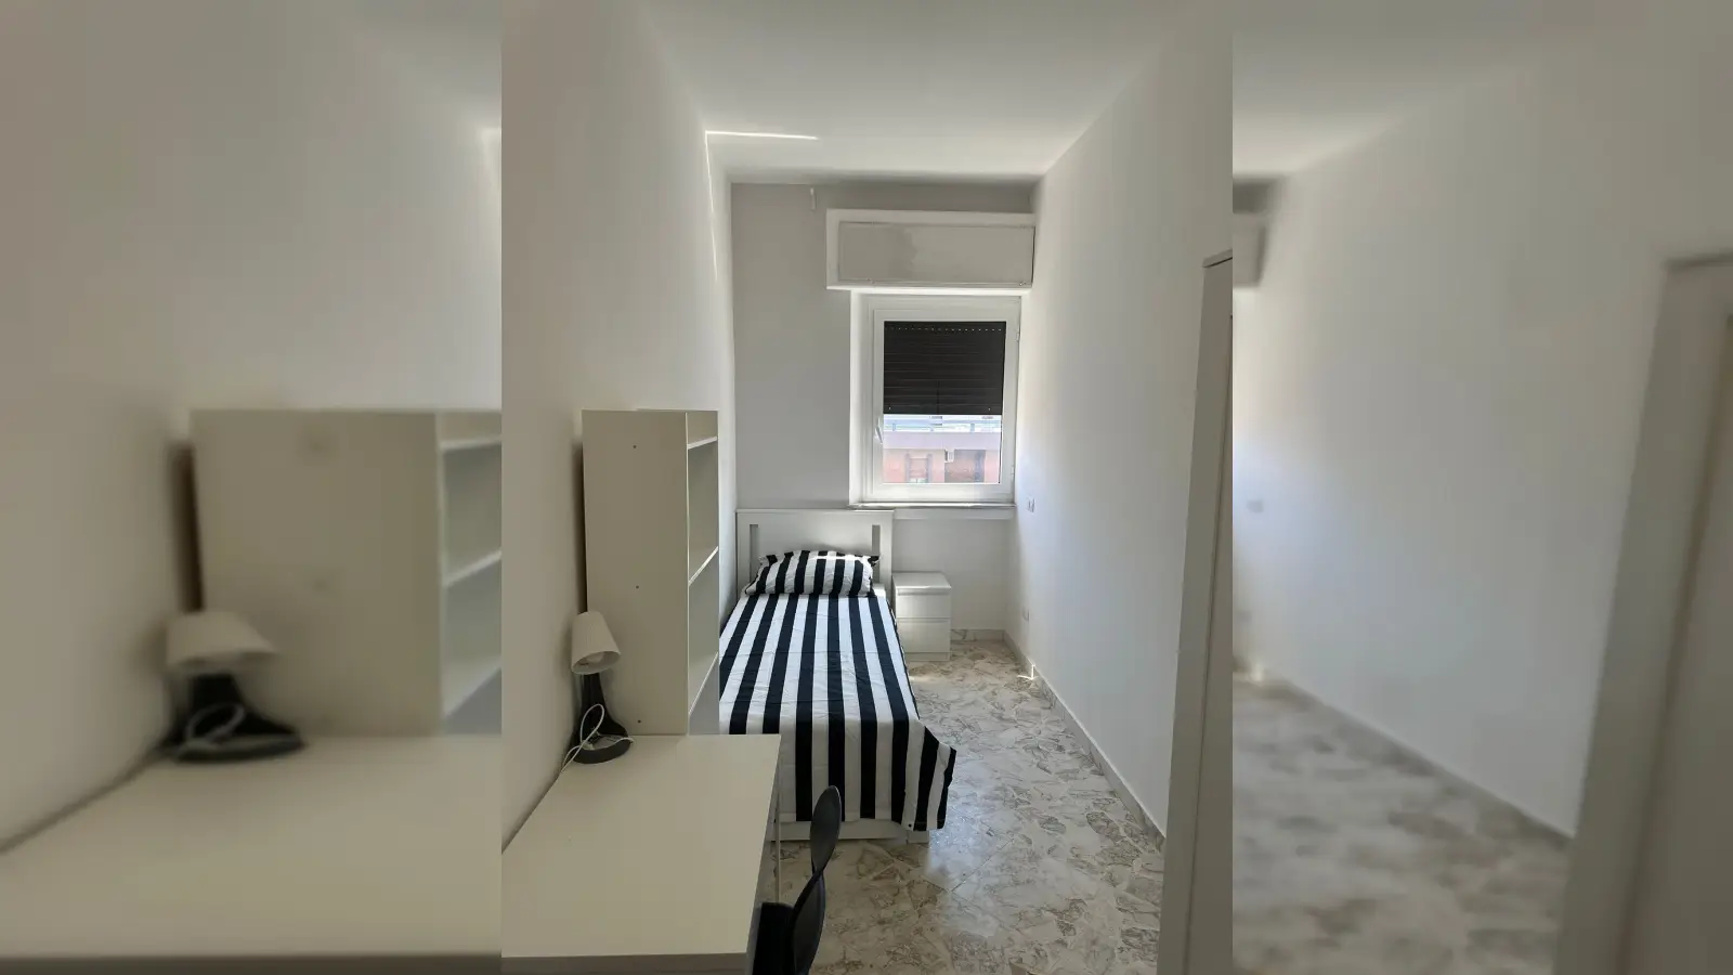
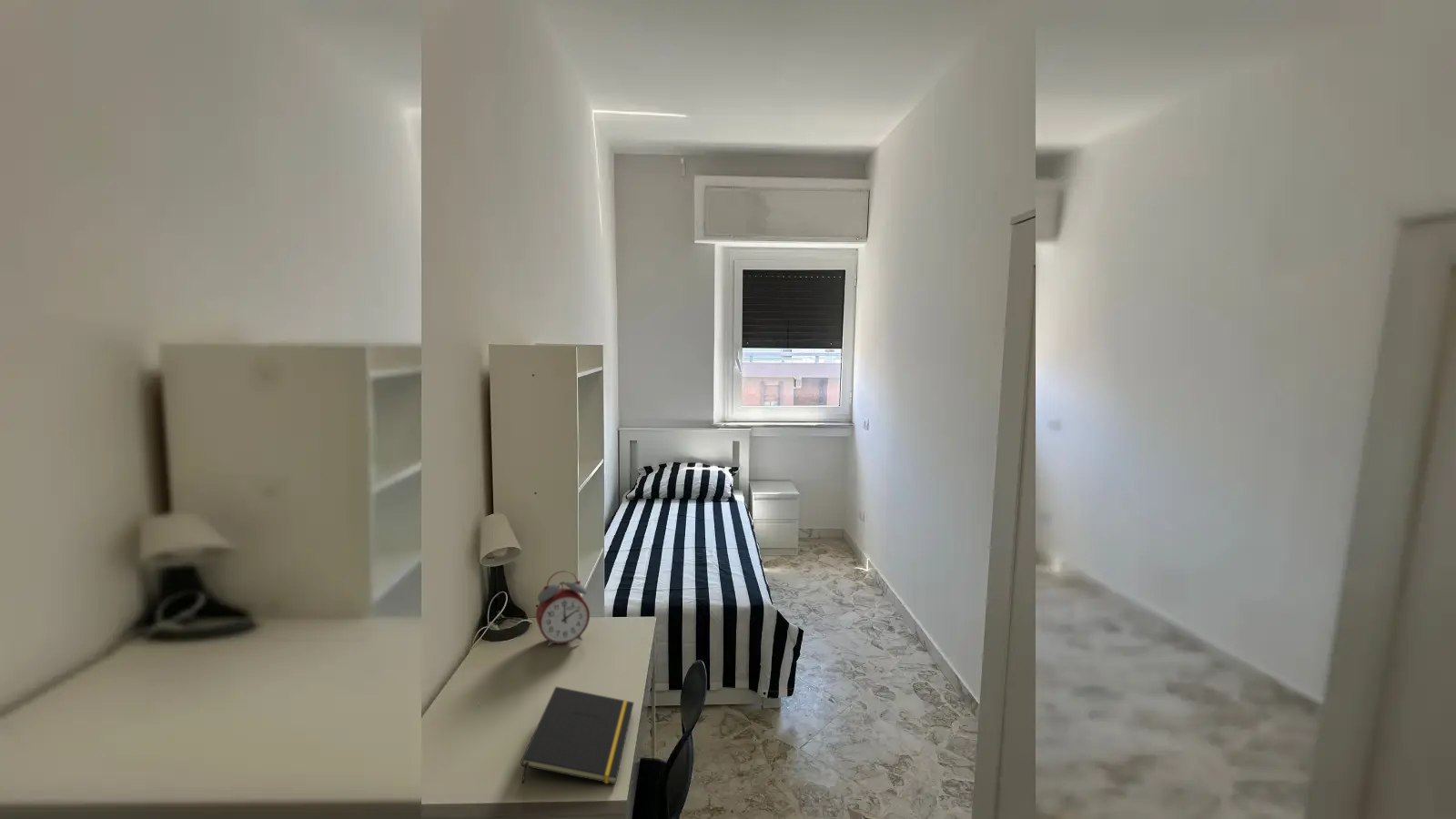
+ notepad [520,686,635,785]
+ alarm clock [535,570,591,647]
